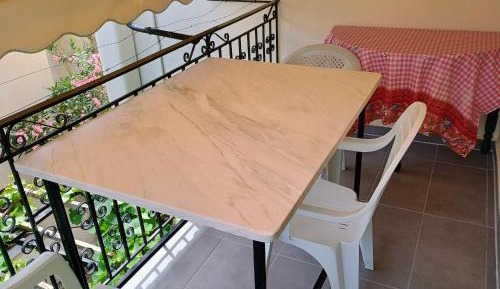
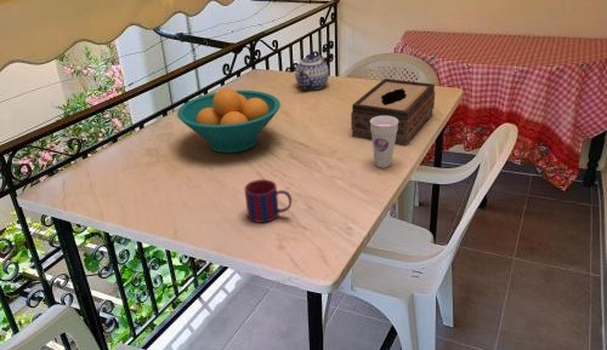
+ tissue box [350,78,436,147]
+ mug [243,178,293,224]
+ fruit bowl [176,87,282,154]
+ cup [370,116,398,170]
+ teapot [294,53,330,91]
